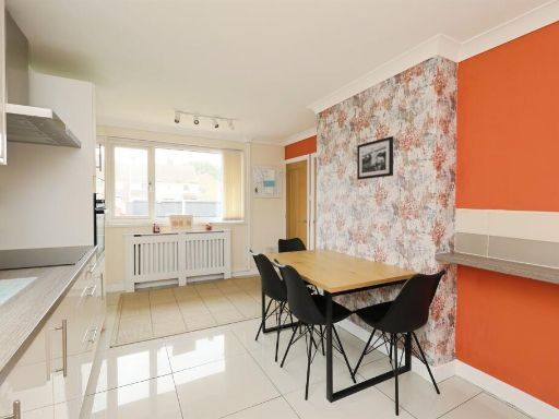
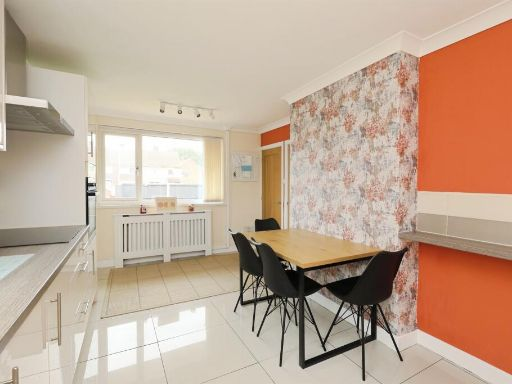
- picture frame [356,135,394,180]
